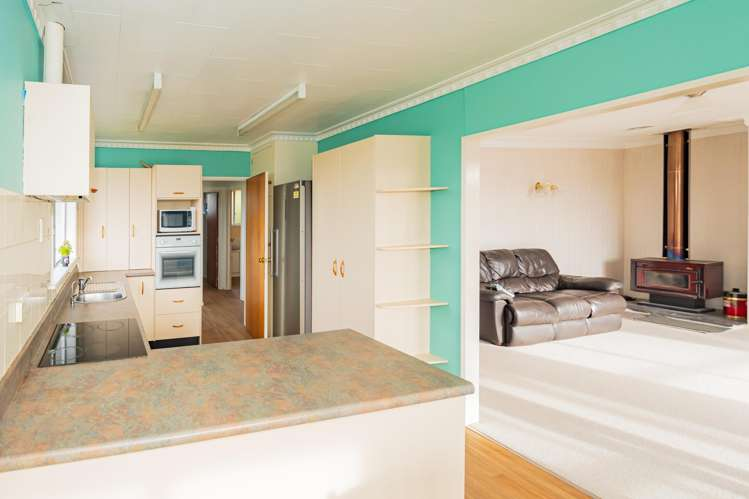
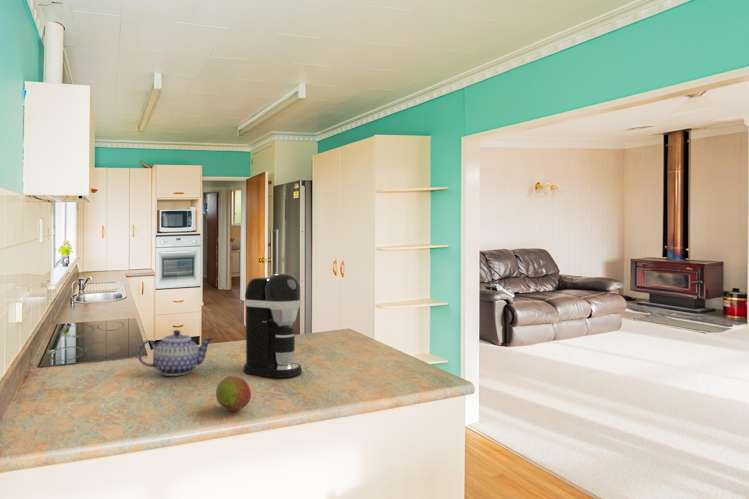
+ coffee maker [242,272,303,378]
+ teapot [137,329,213,377]
+ fruit [215,375,252,412]
